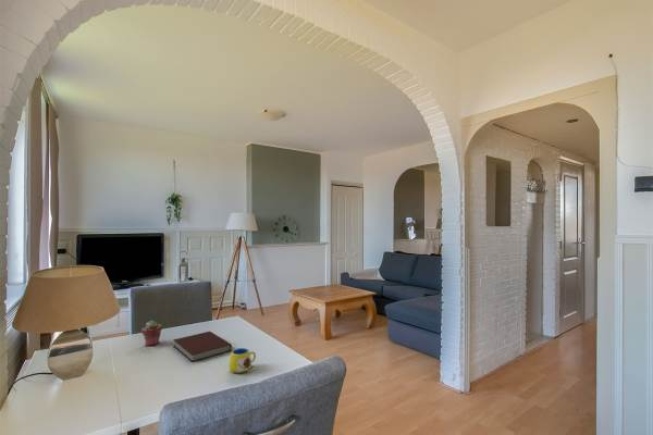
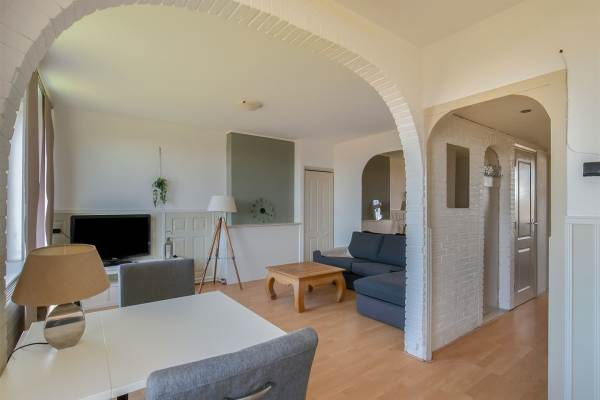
- notebook [172,331,233,362]
- potted succulent [140,320,163,347]
- mug [227,347,258,374]
